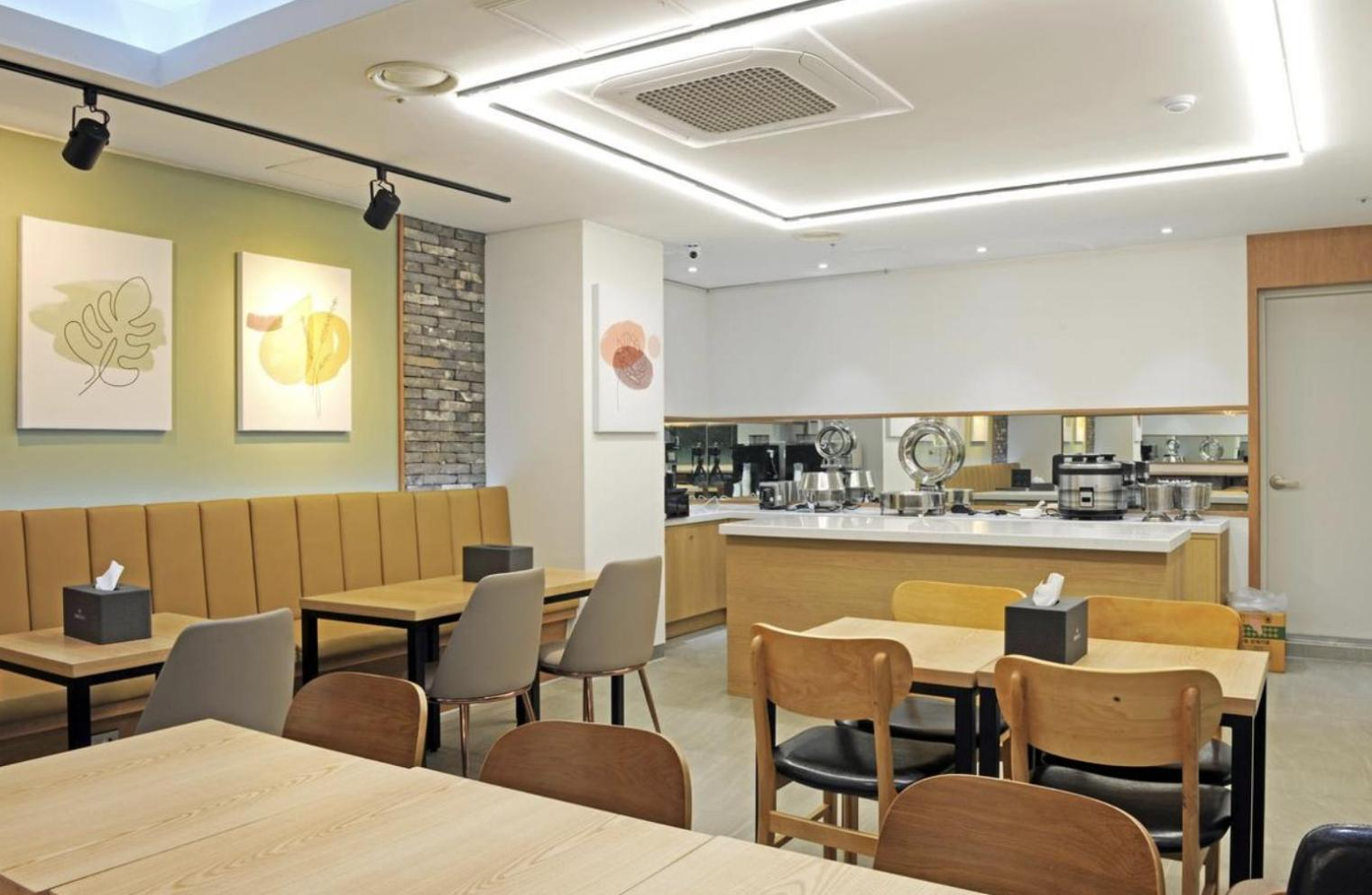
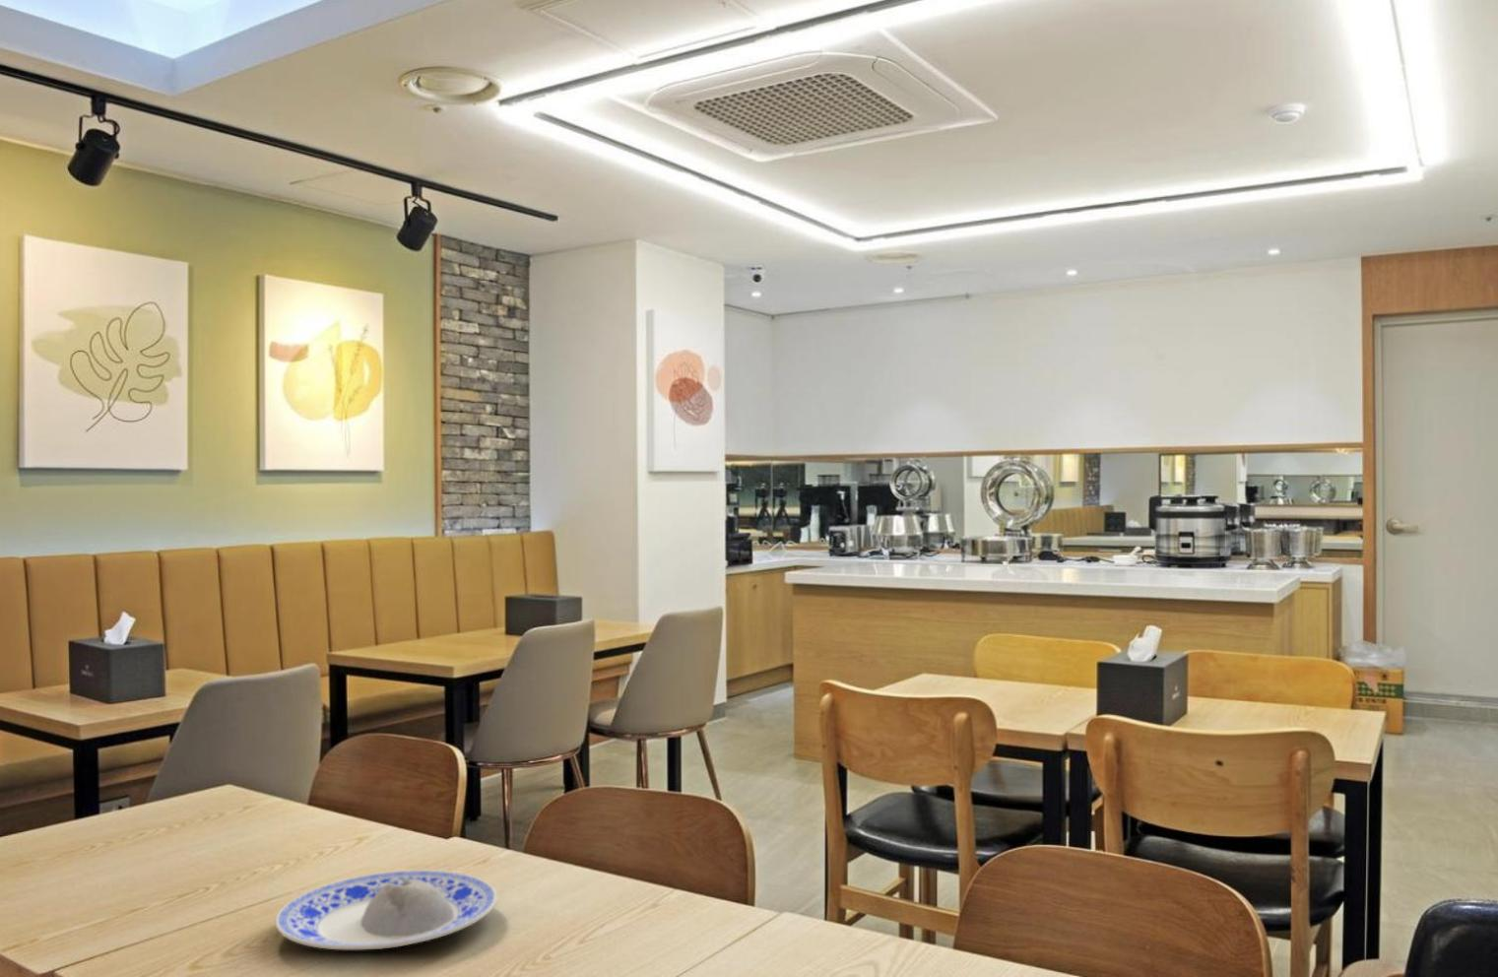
+ plate [275,869,498,951]
